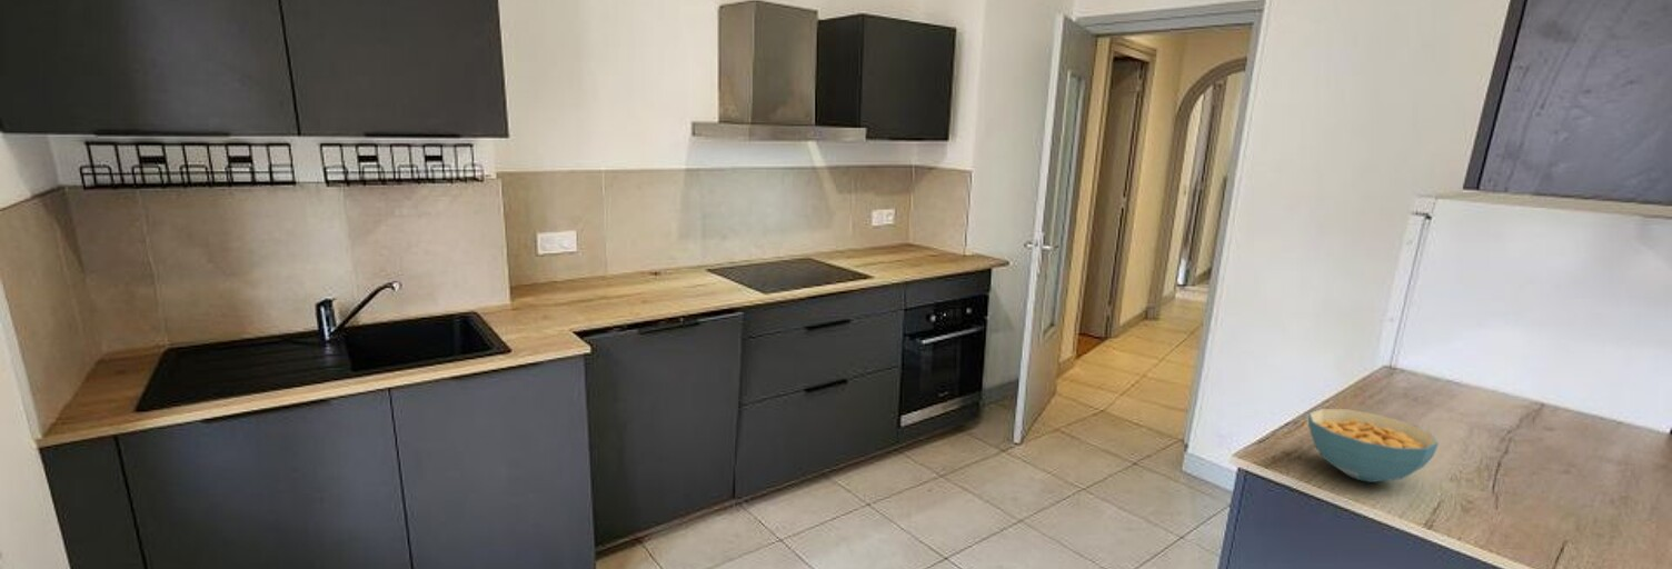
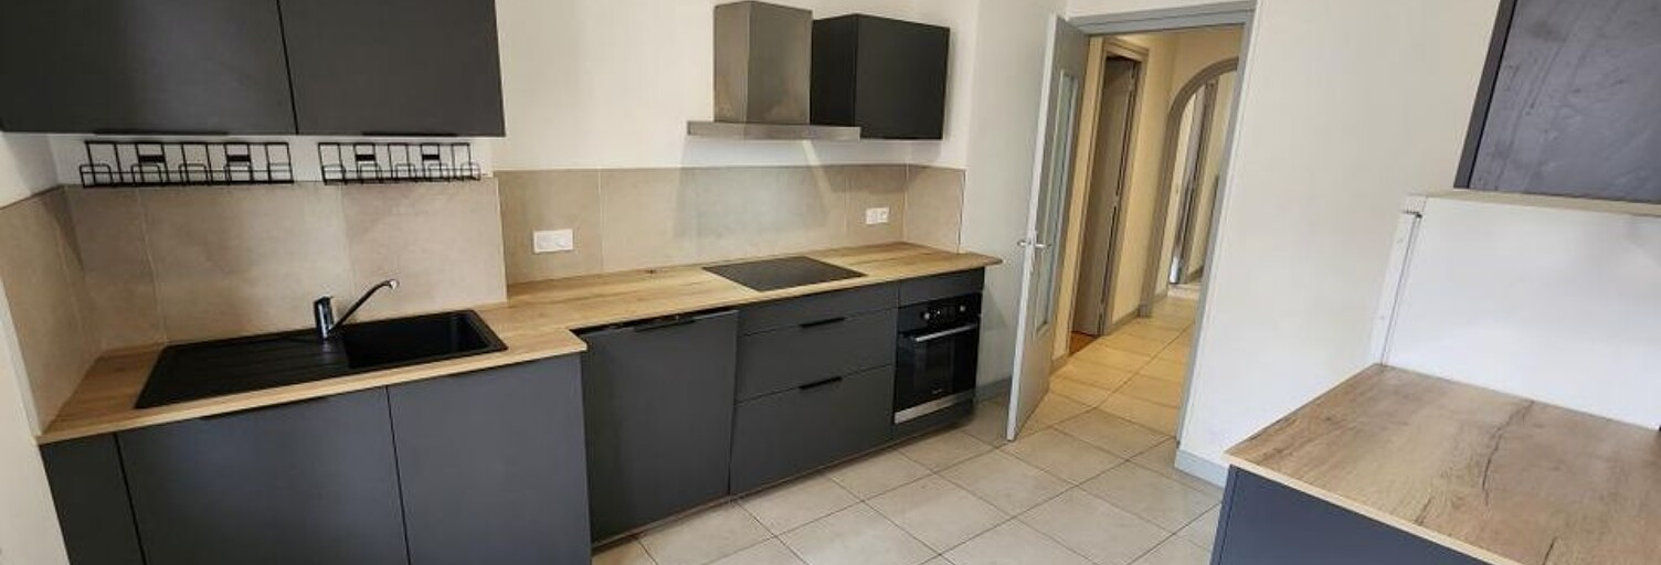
- cereal bowl [1307,408,1440,483]
